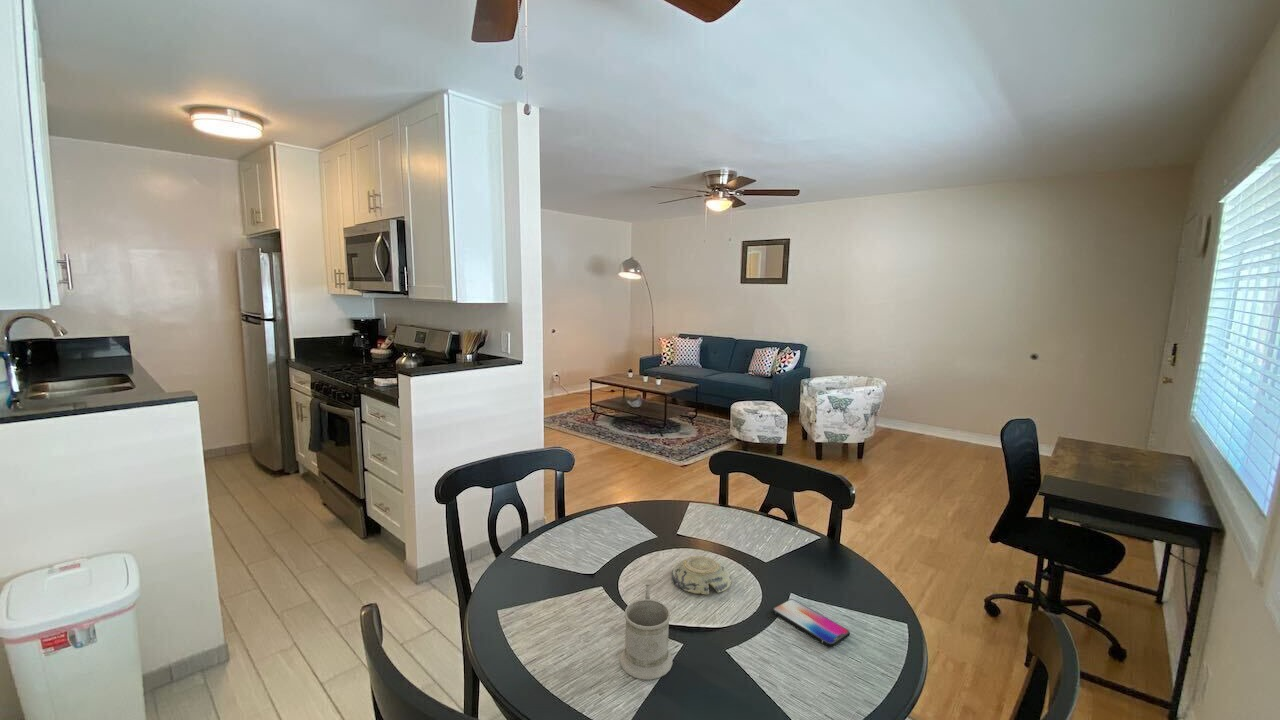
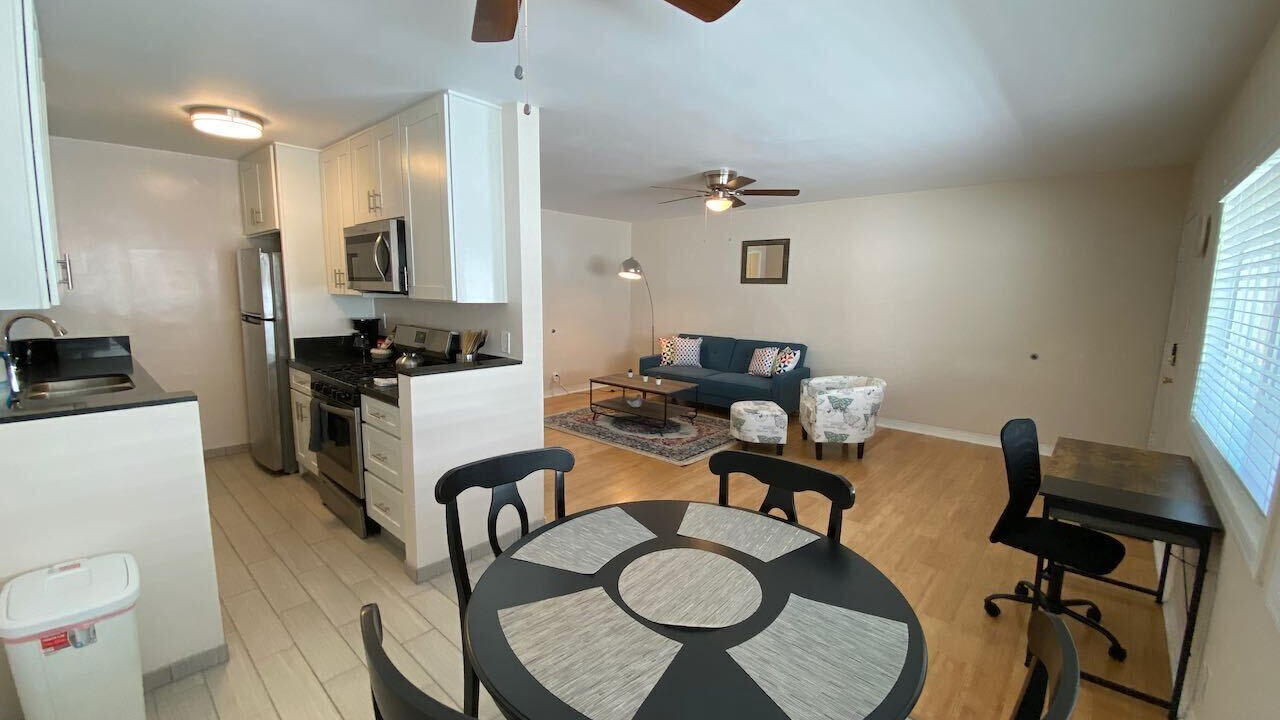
- mug [619,578,674,681]
- decorative bowl [671,555,732,595]
- smartphone [771,598,851,648]
